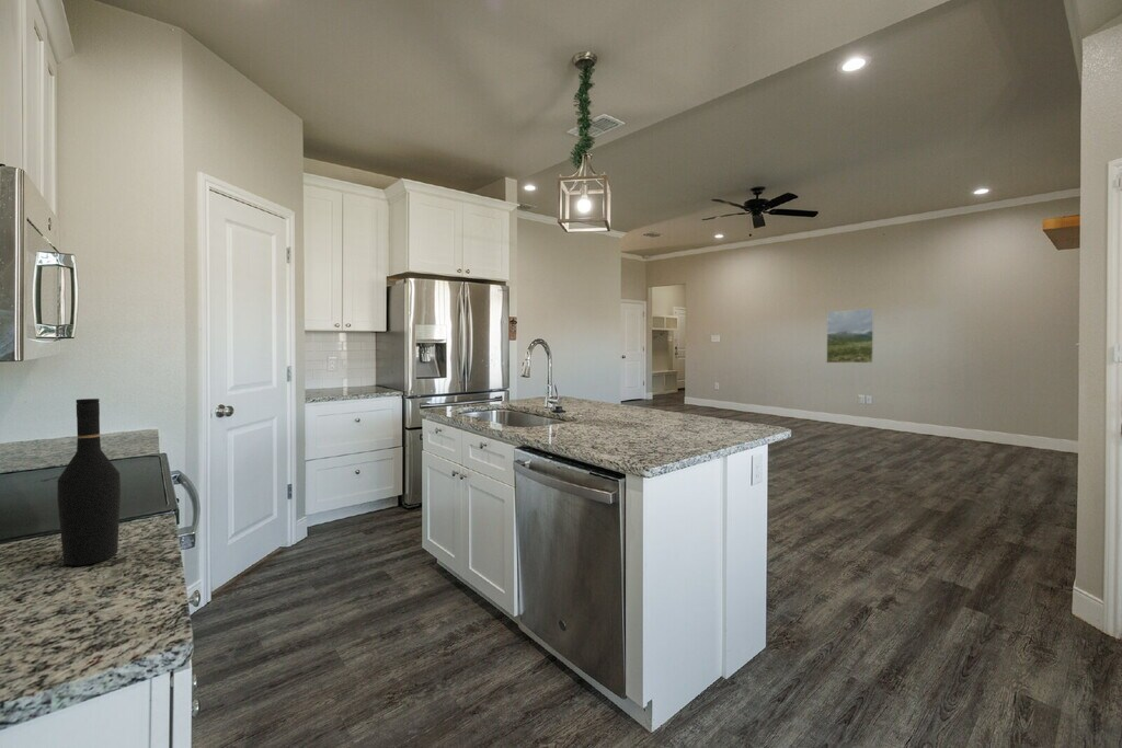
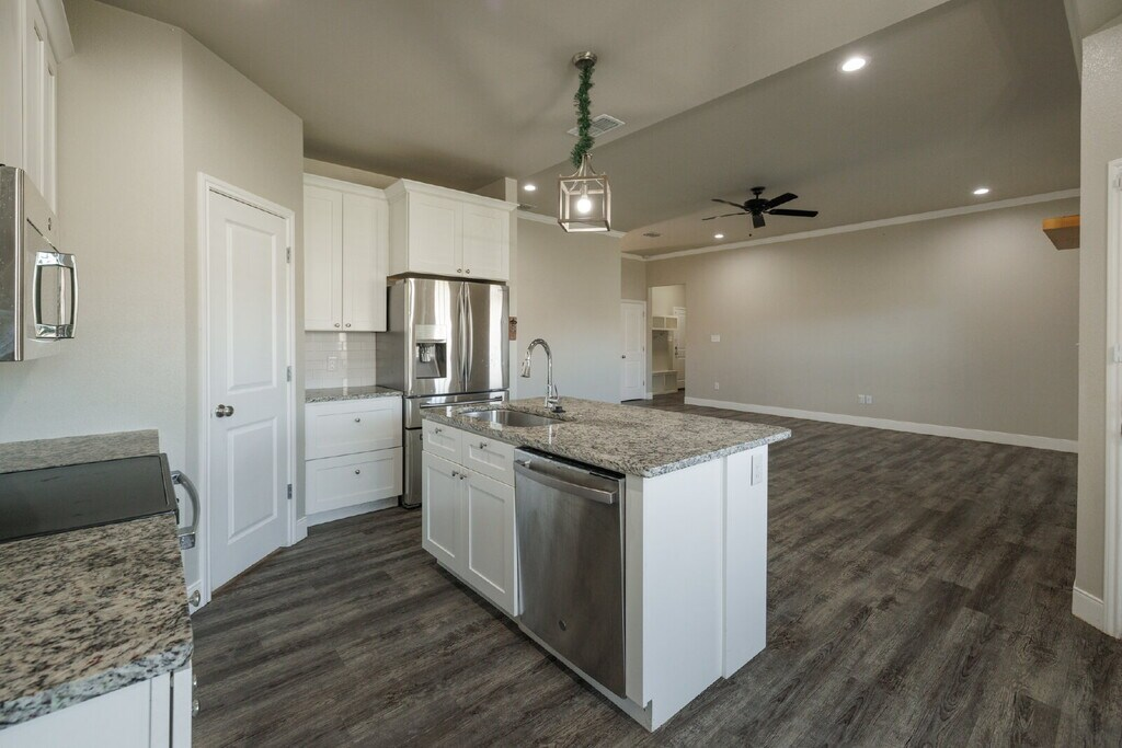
- wine bottle [57,398,122,566]
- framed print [825,308,875,364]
